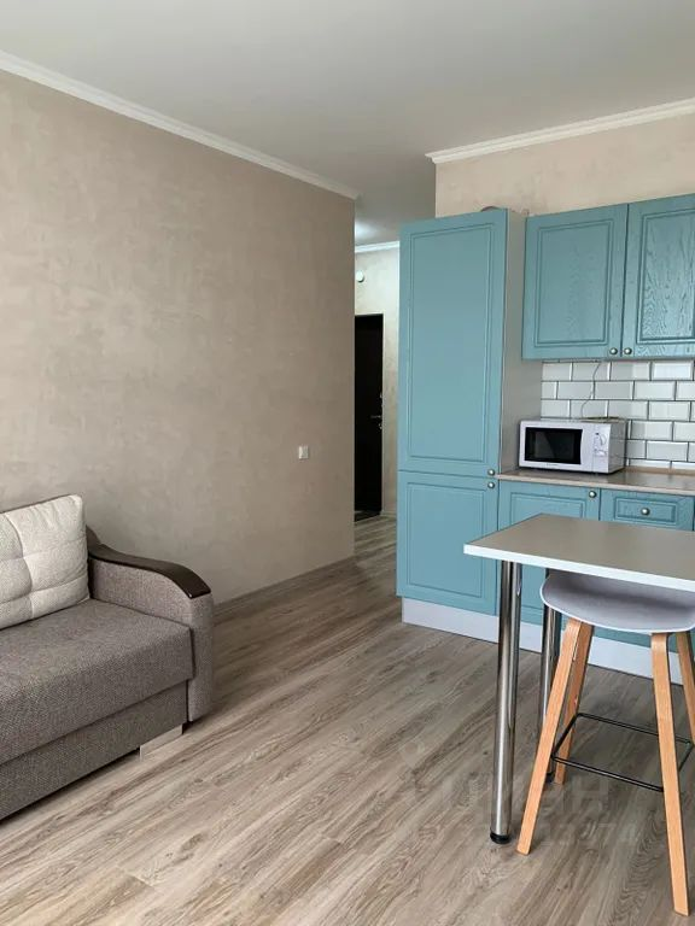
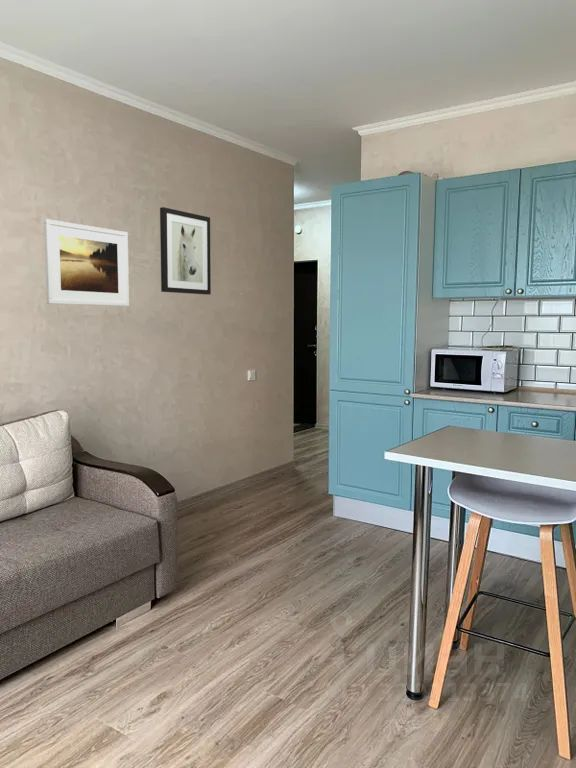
+ wall art [159,206,212,296]
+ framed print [43,218,130,307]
